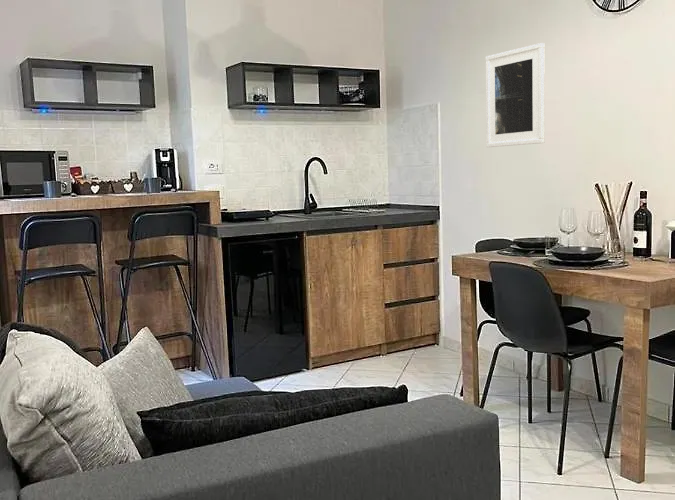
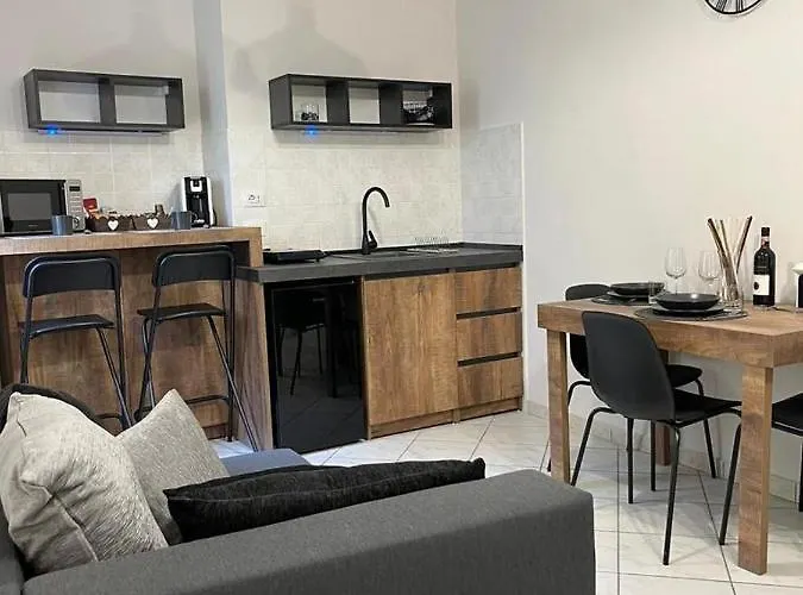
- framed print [485,42,546,148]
